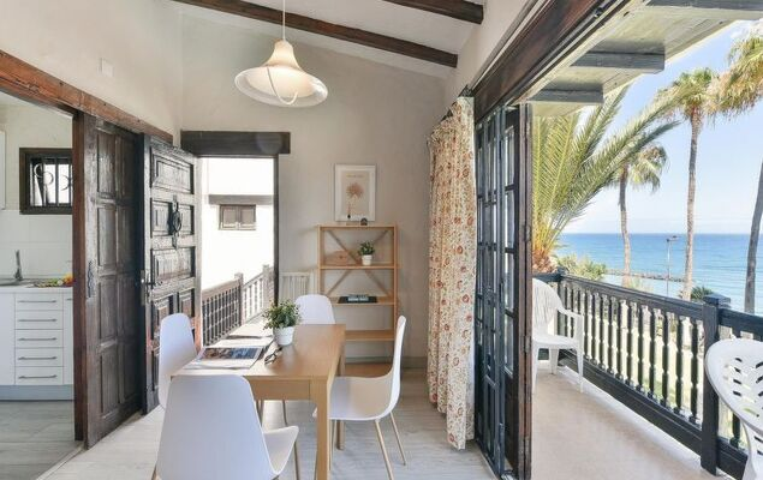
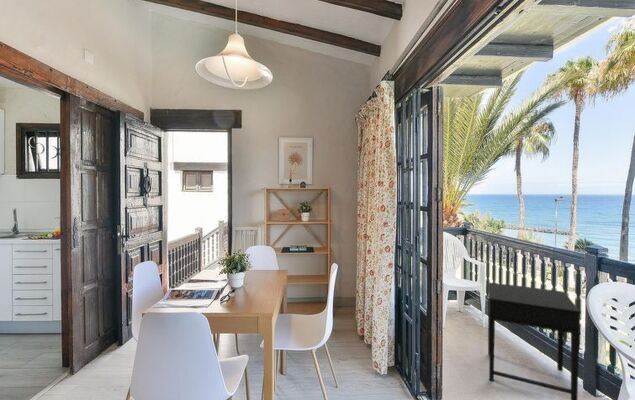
+ side table [487,281,582,400]
